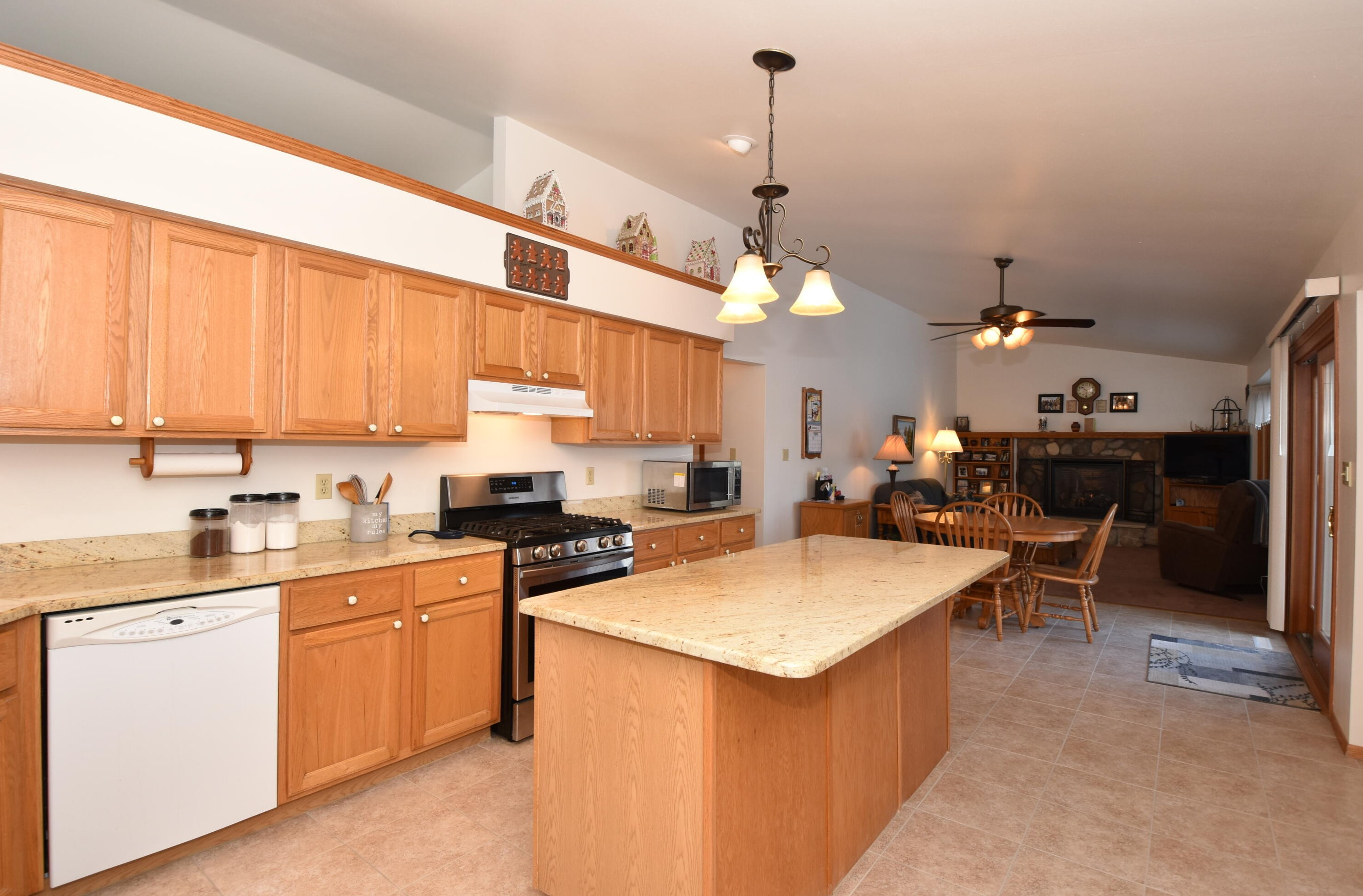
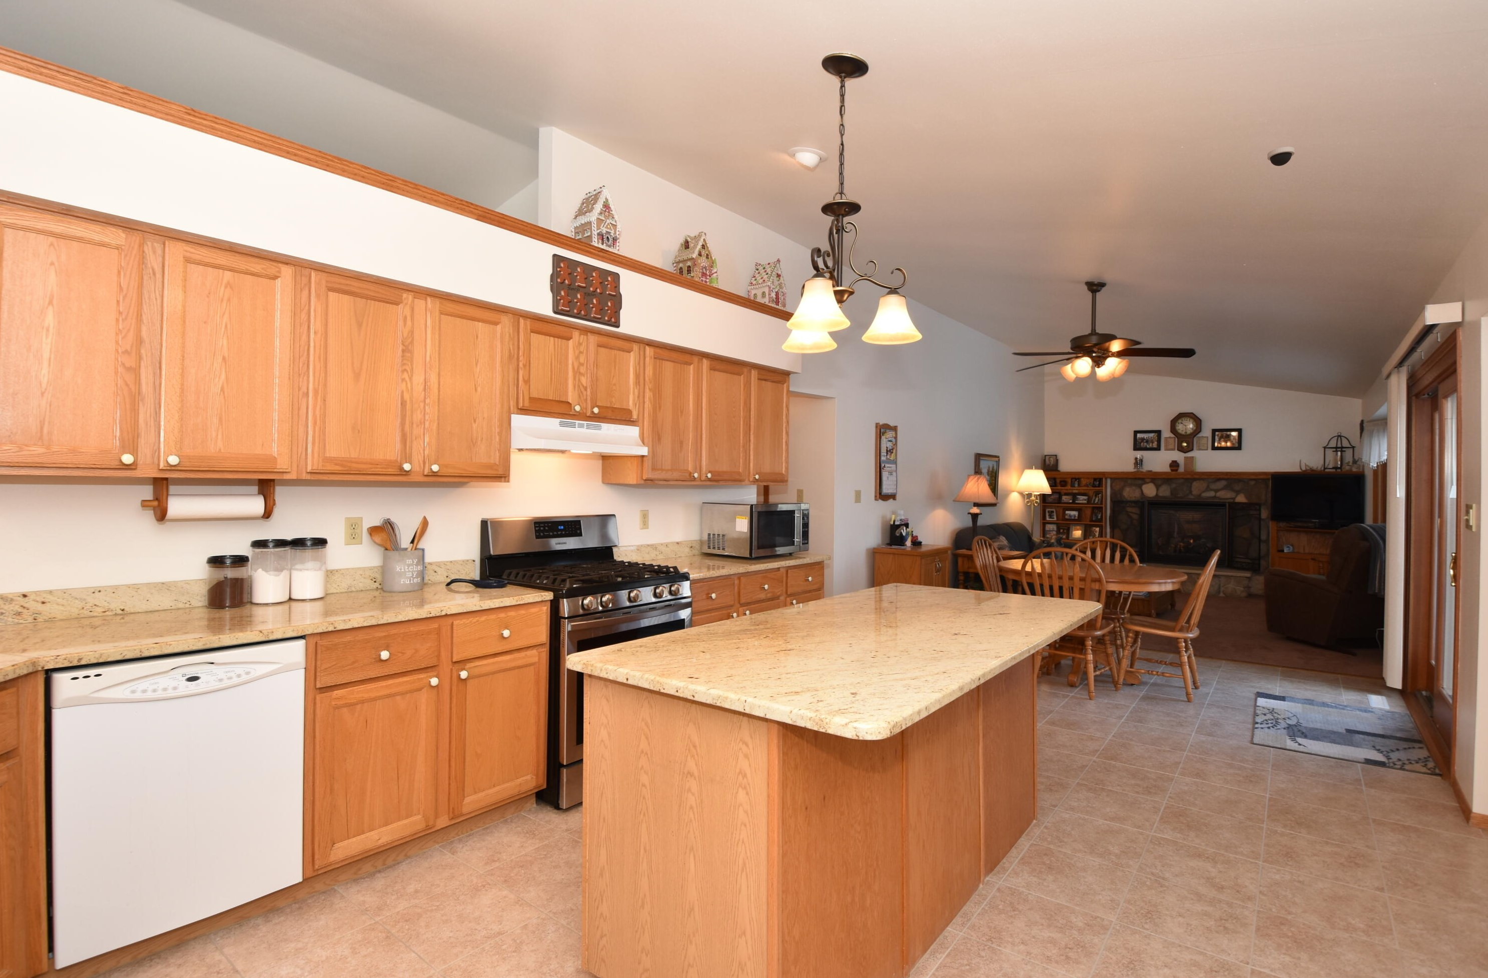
+ dome security camera [1266,146,1296,167]
